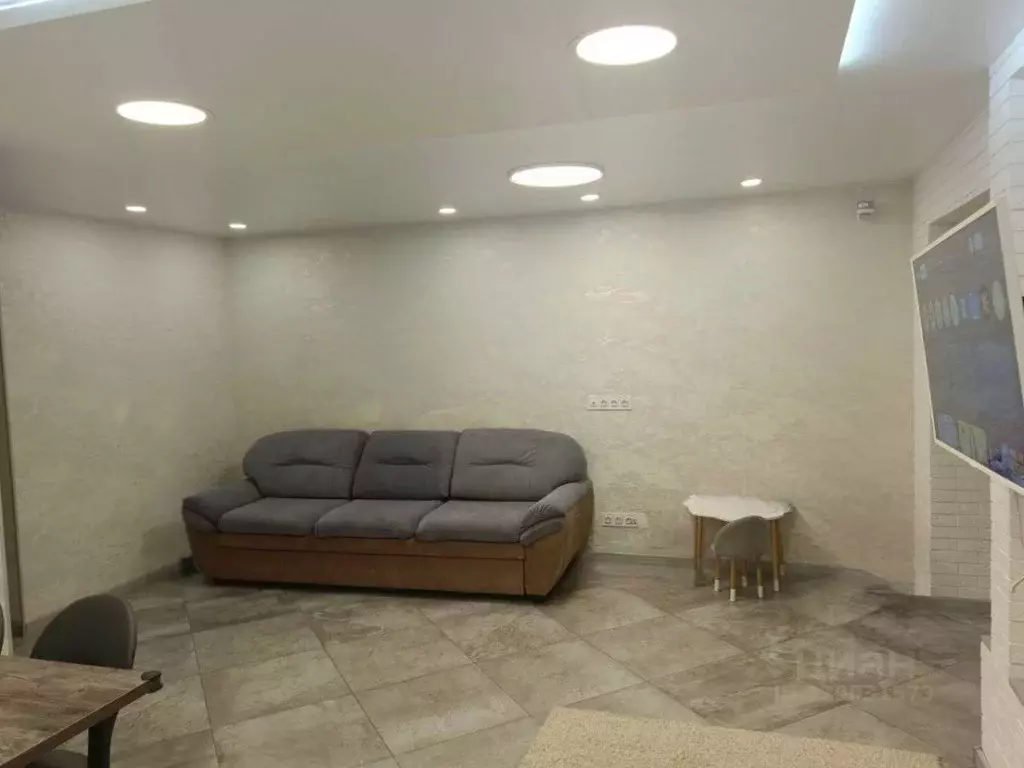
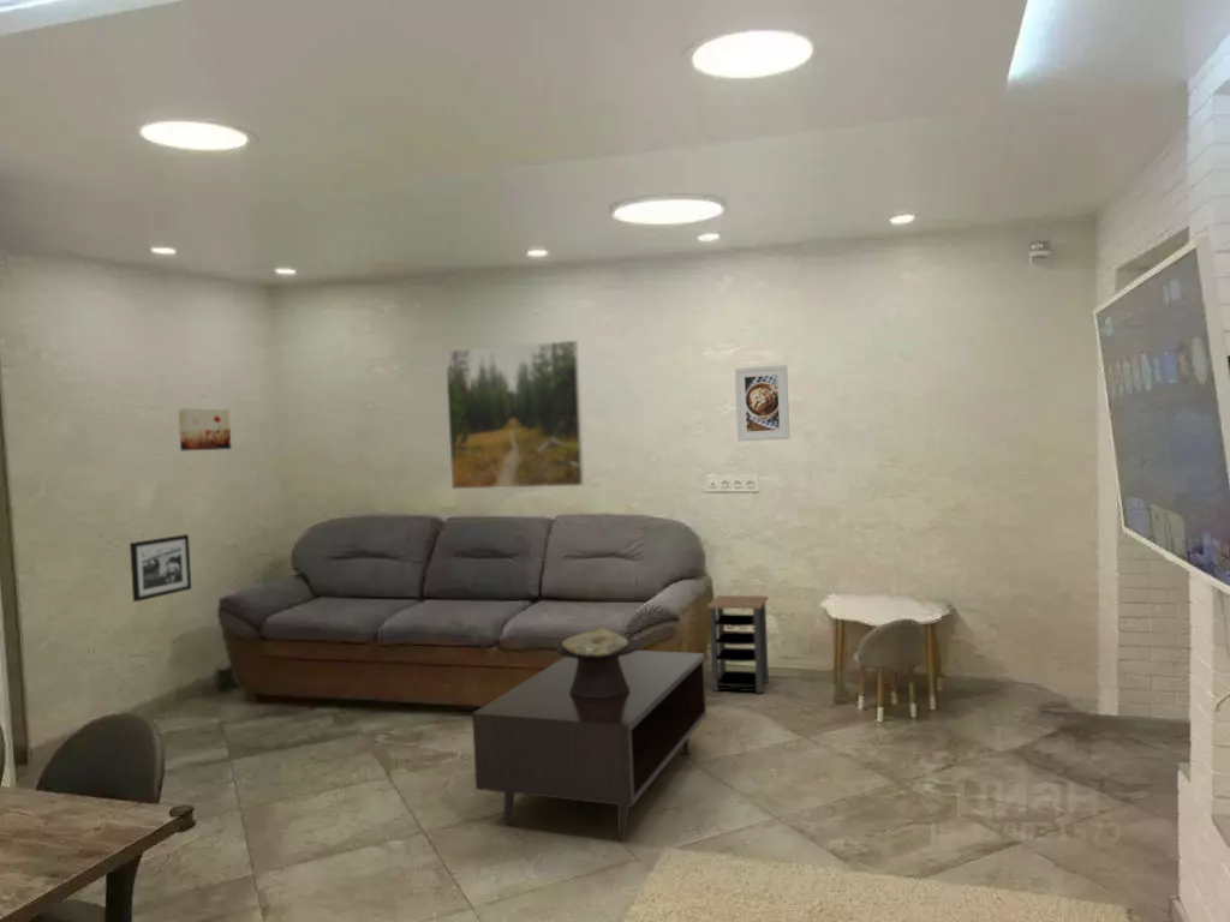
+ side table [706,594,770,694]
+ decorative bowl [555,627,640,700]
+ wall art [178,408,232,451]
+ coffee table [471,649,707,839]
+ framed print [444,340,585,490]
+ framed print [734,364,790,442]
+ picture frame [129,533,192,603]
